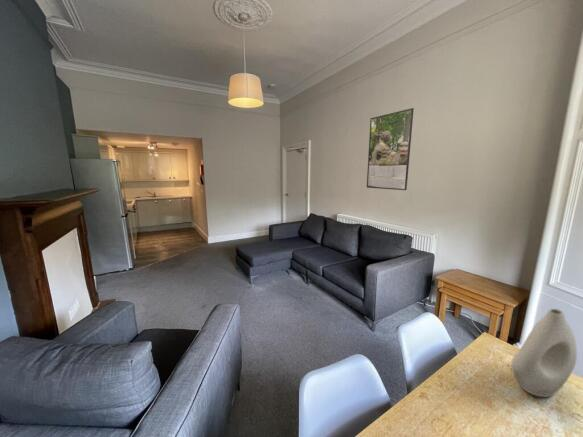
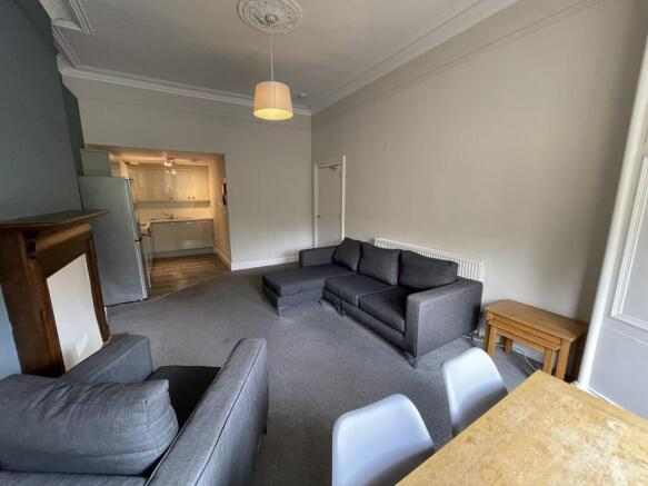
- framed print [366,107,415,191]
- vase [510,308,578,398]
